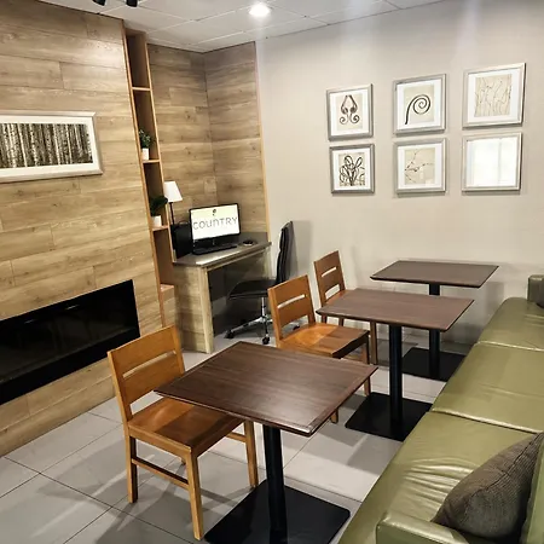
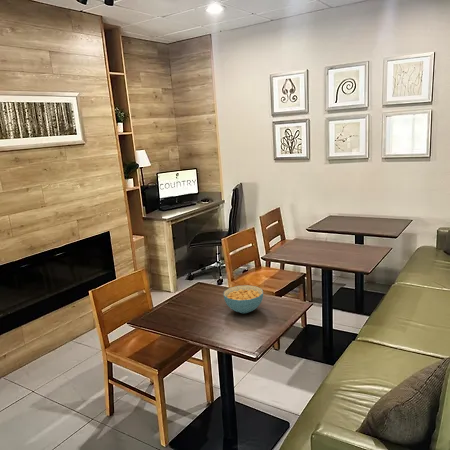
+ cereal bowl [223,284,264,314]
